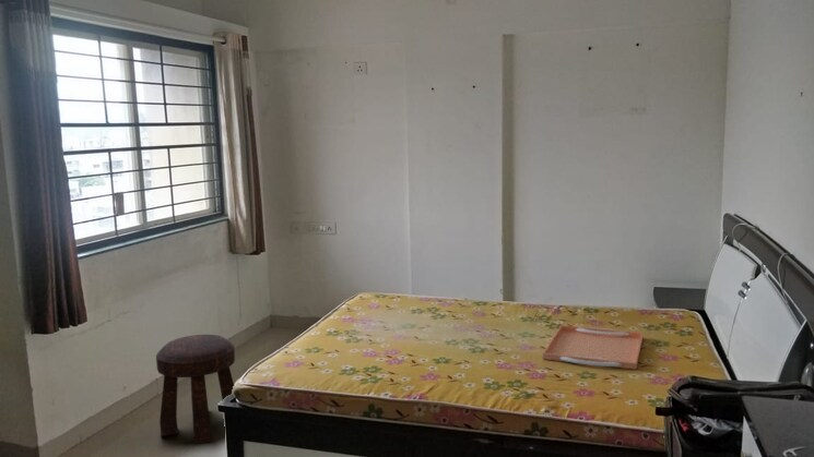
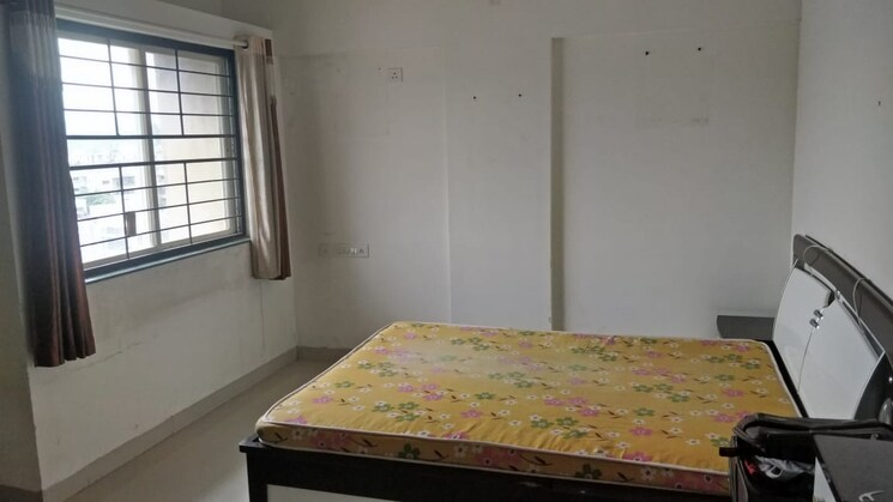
- stool [155,334,236,446]
- serving tray [542,324,645,371]
